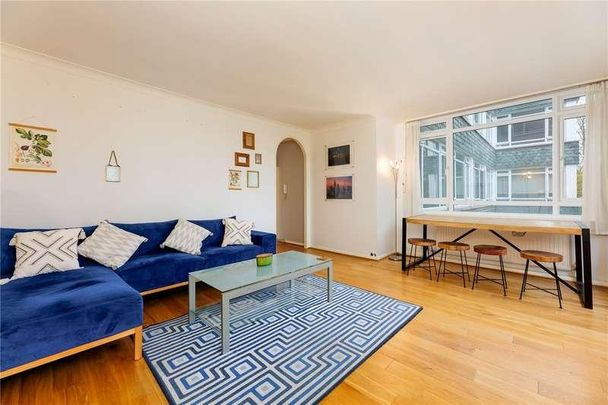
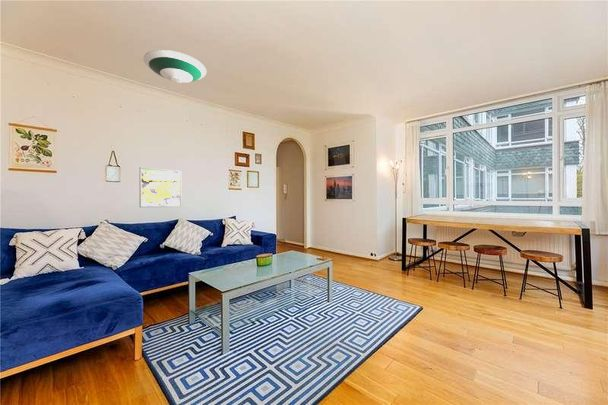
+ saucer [143,49,207,84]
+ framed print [139,166,182,208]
